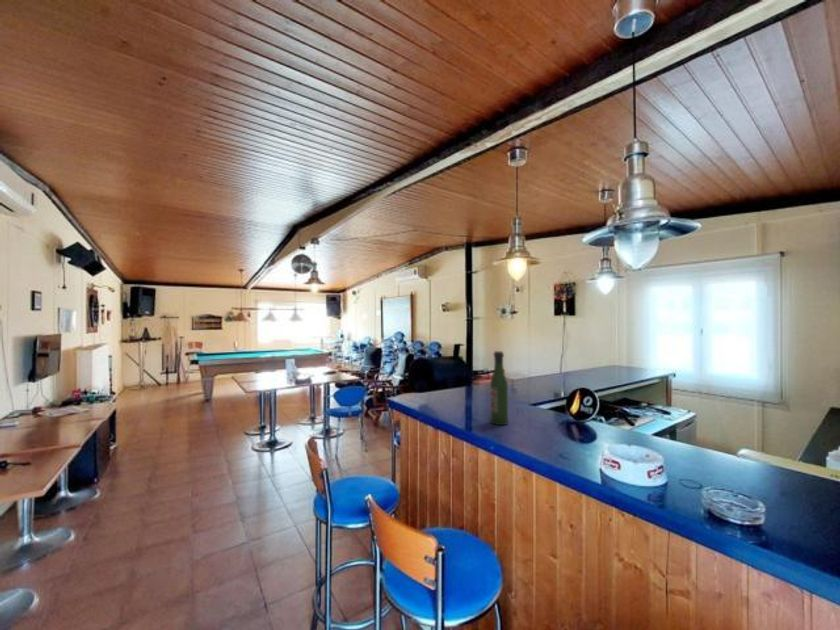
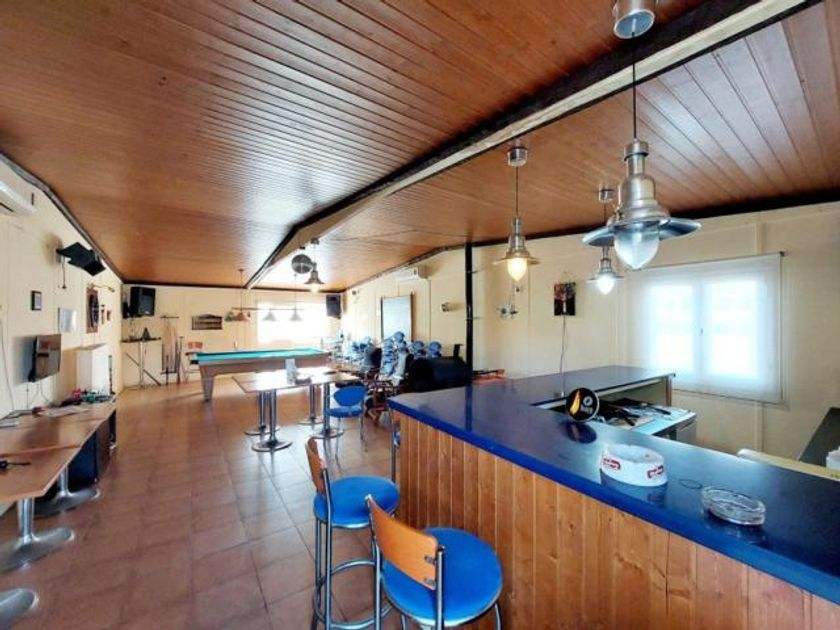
- beer bottle [489,350,509,426]
